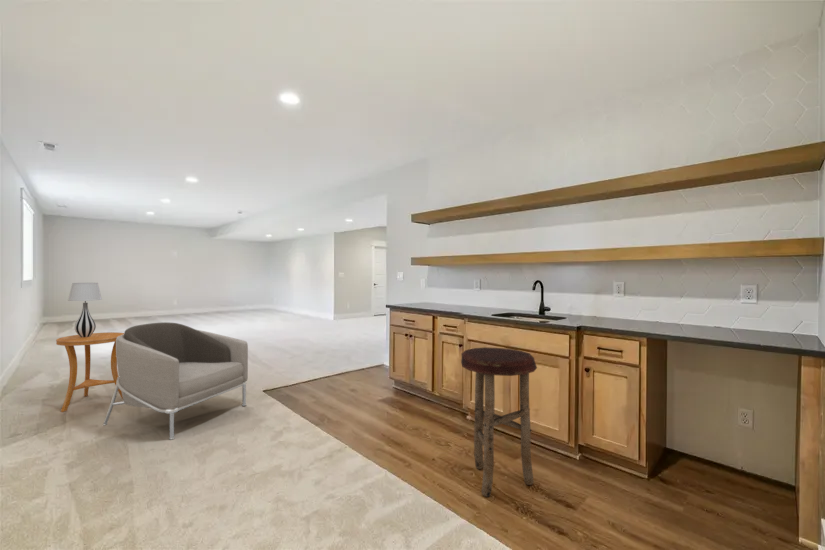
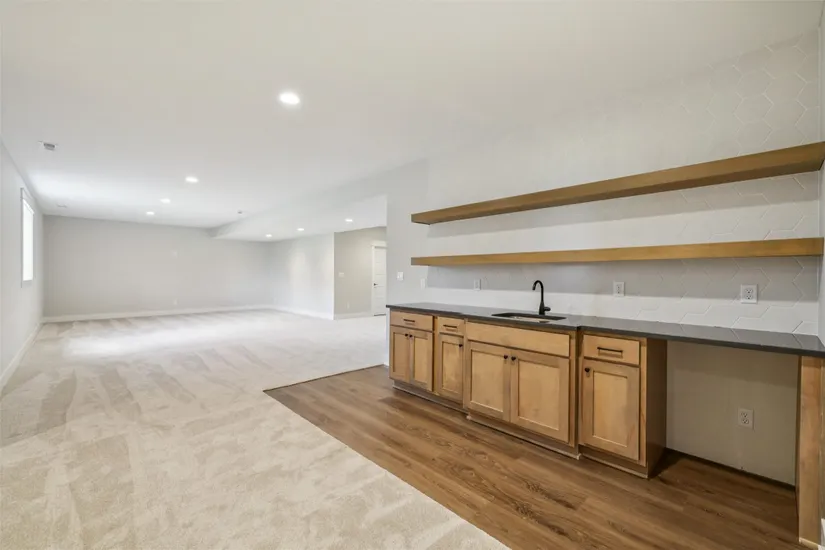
- table lamp [67,282,103,337]
- armchair [102,321,249,441]
- stool [460,346,538,498]
- side table [55,331,124,413]
